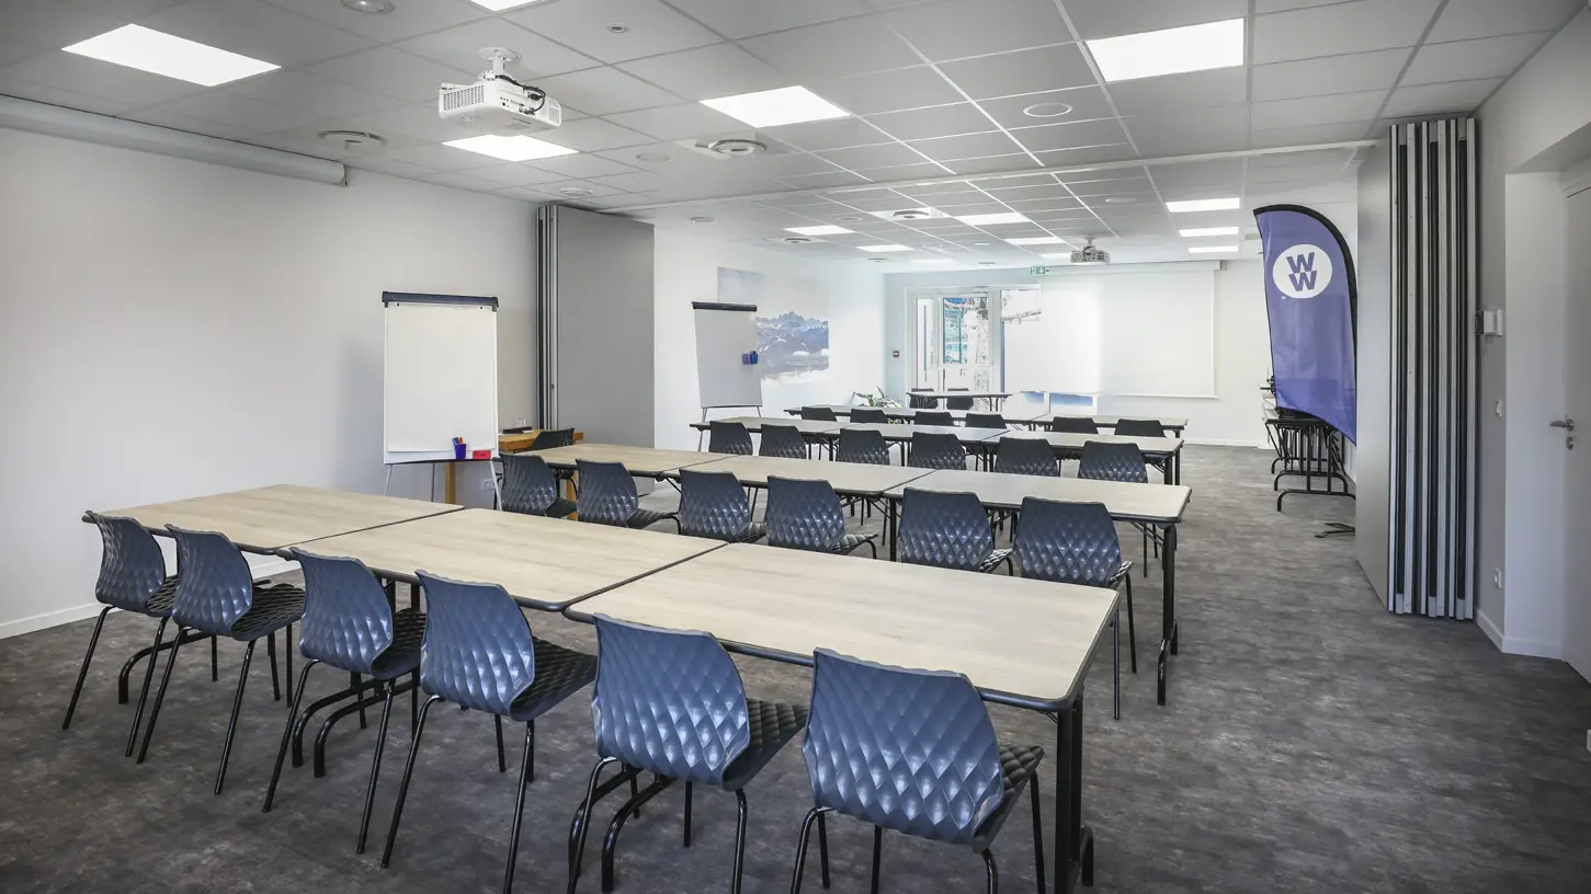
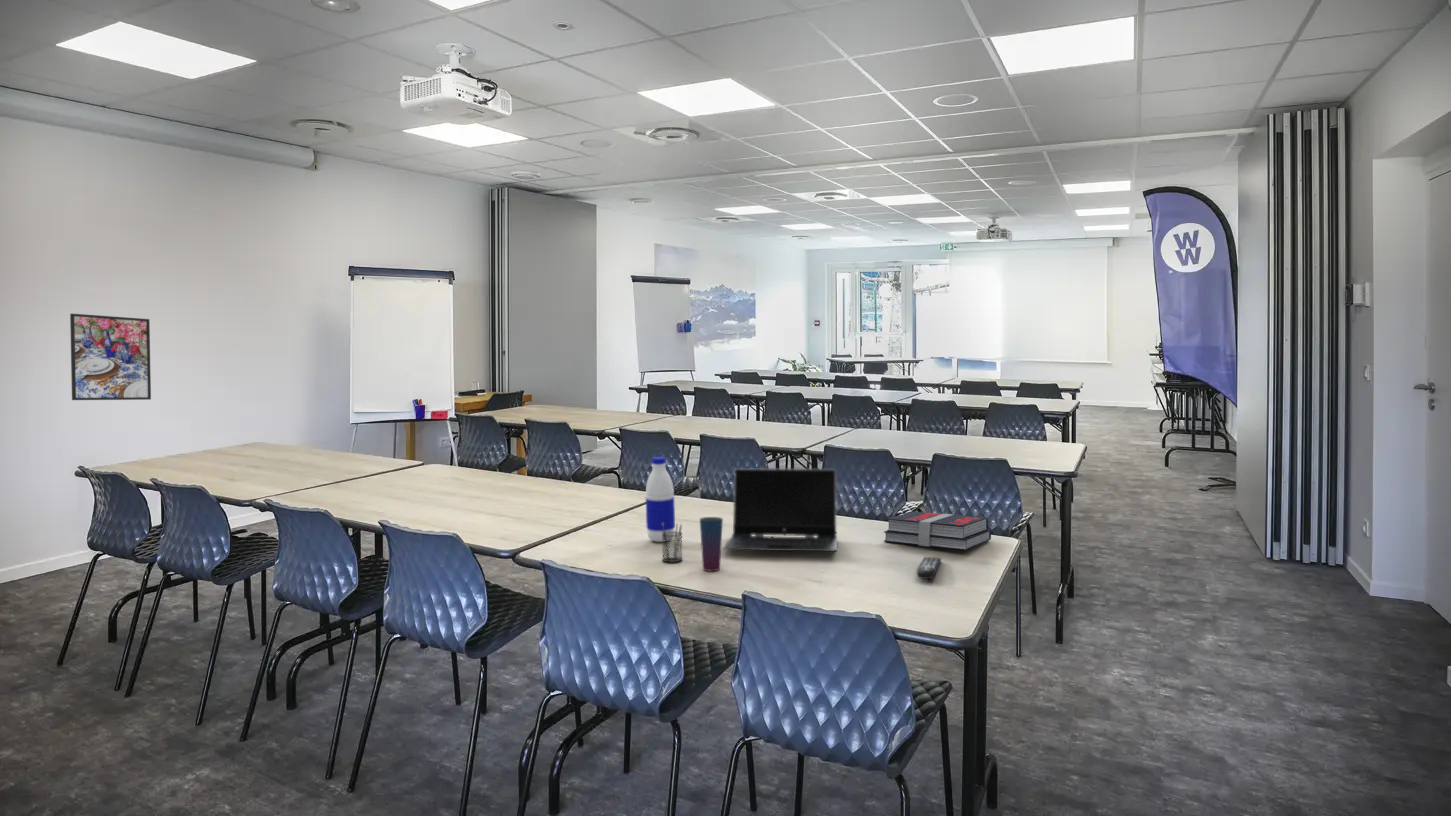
+ water bottle [645,456,676,543]
+ remote control [916,556,942,580]
+ pencil holder [661,523,684,563]
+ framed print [69,313,152,401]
+ cup [699,516,724,572]
+ book [883,511,992,551]
+ laptop computer [723,467,838,552]
